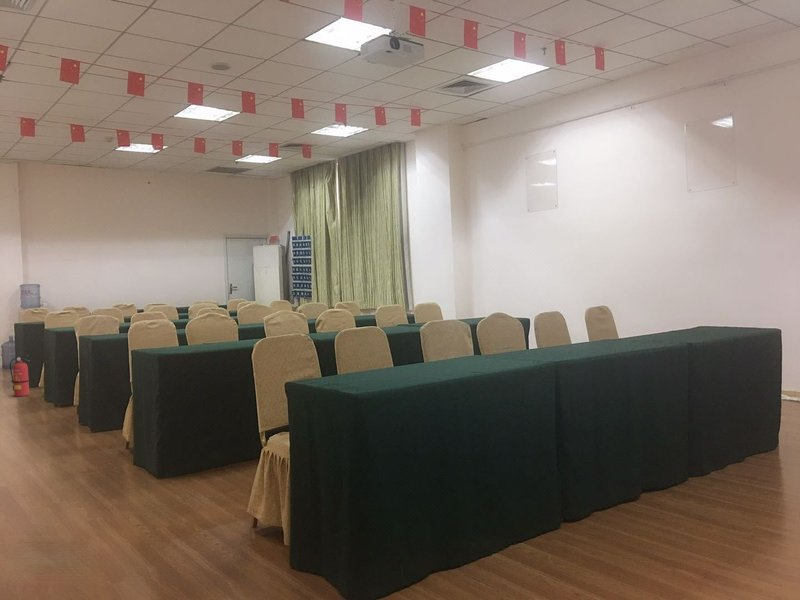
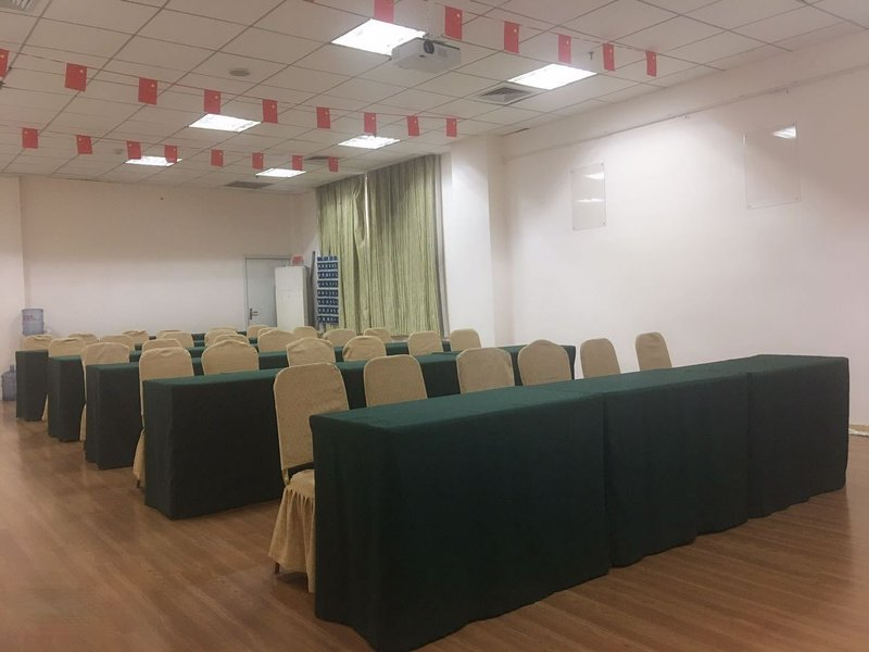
- fire extinguisher [9,355,31,397]
